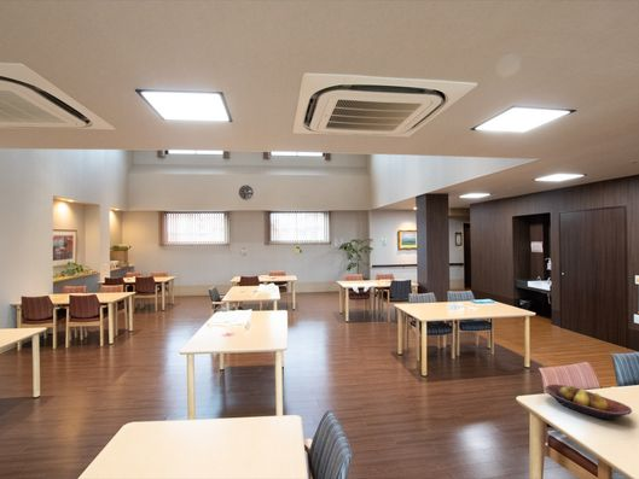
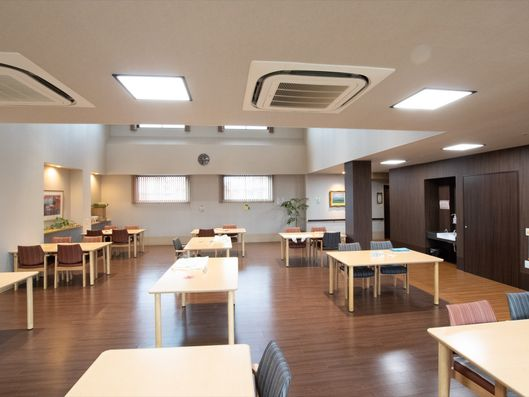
- fruit bowl [544,384,633,421]
